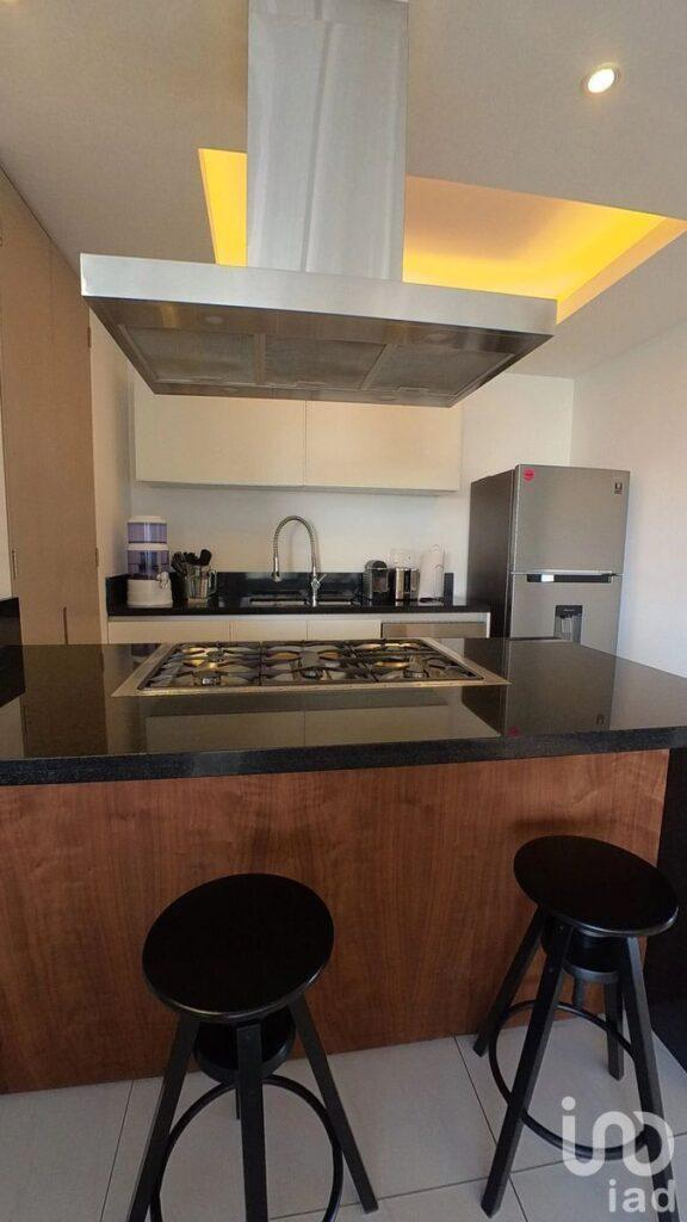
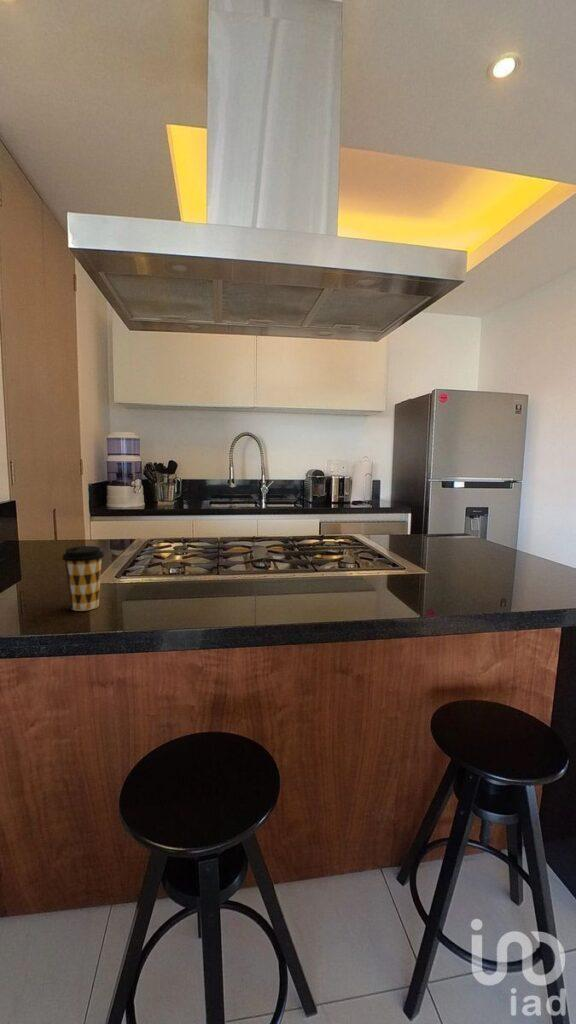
+ coffee cup [61,545,105,612]
